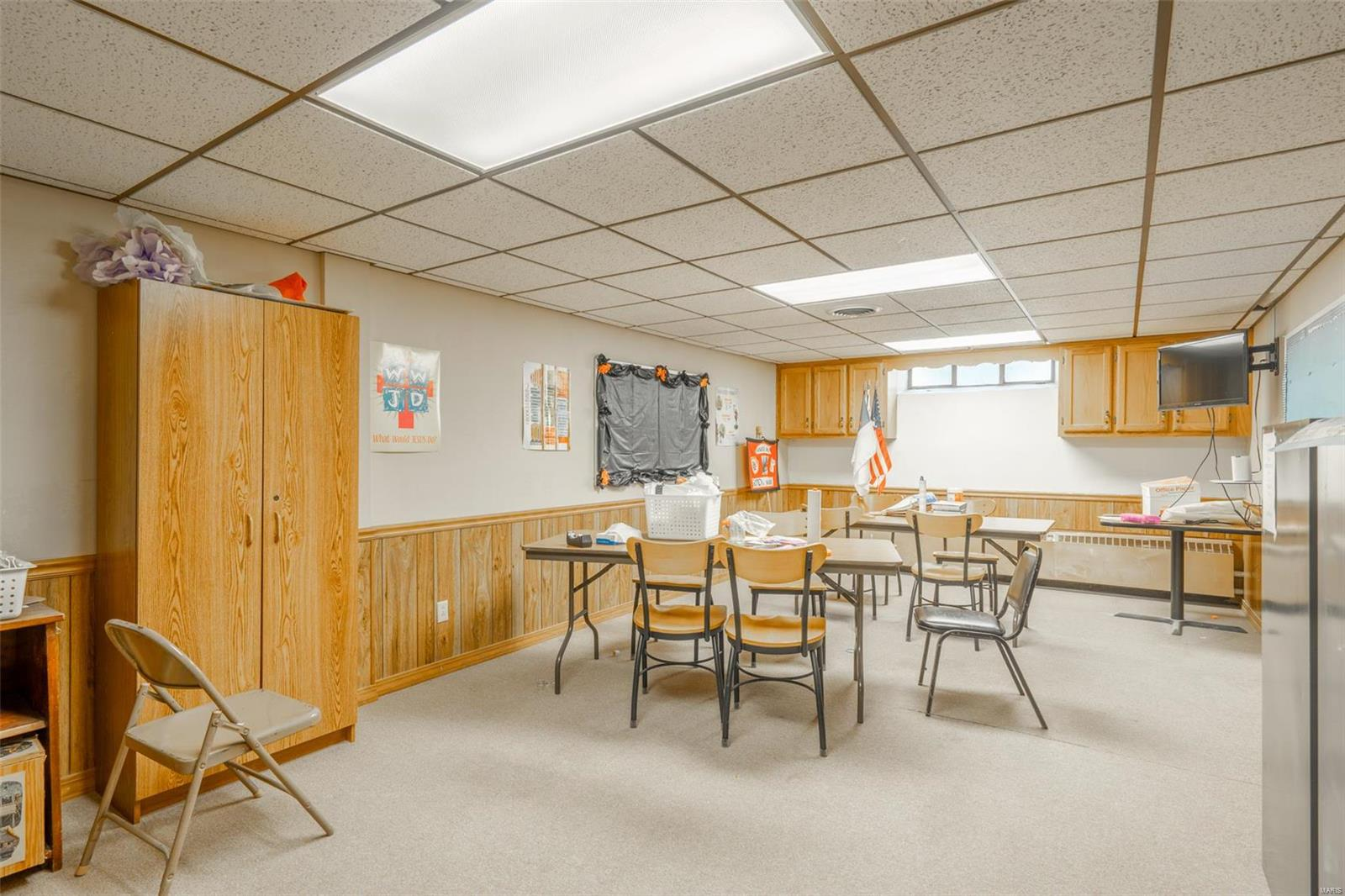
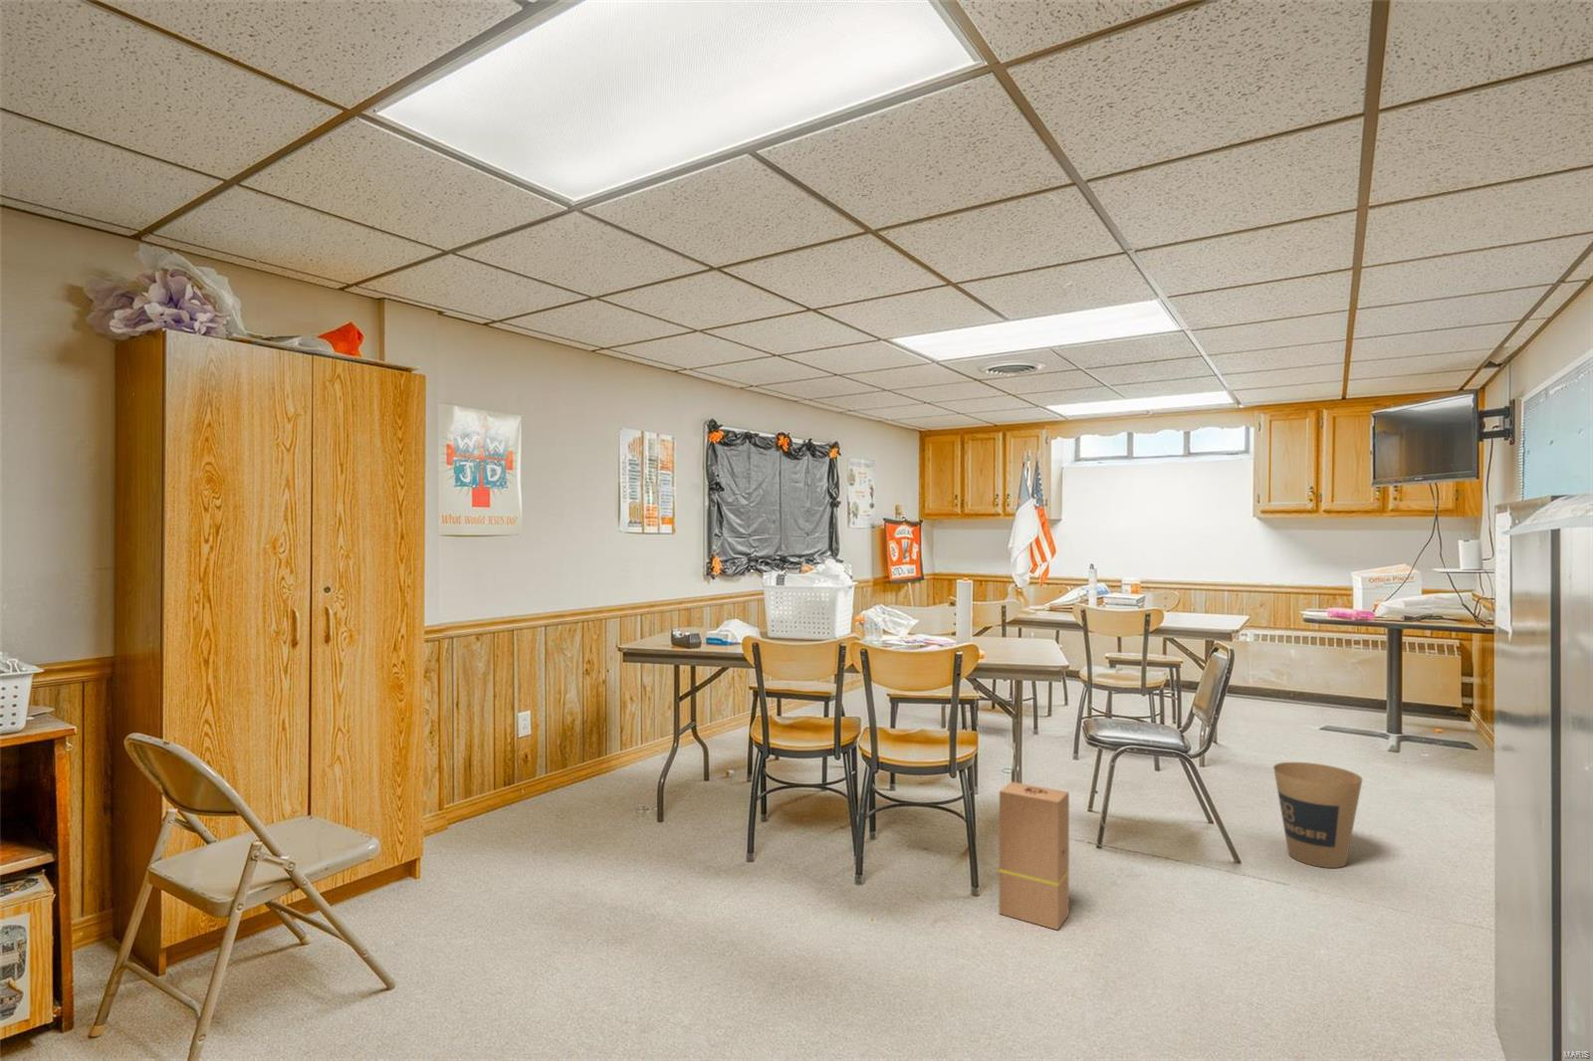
+ trash can [1272,761,1363,869]
+ cardboard box [998,780,1071,931]
